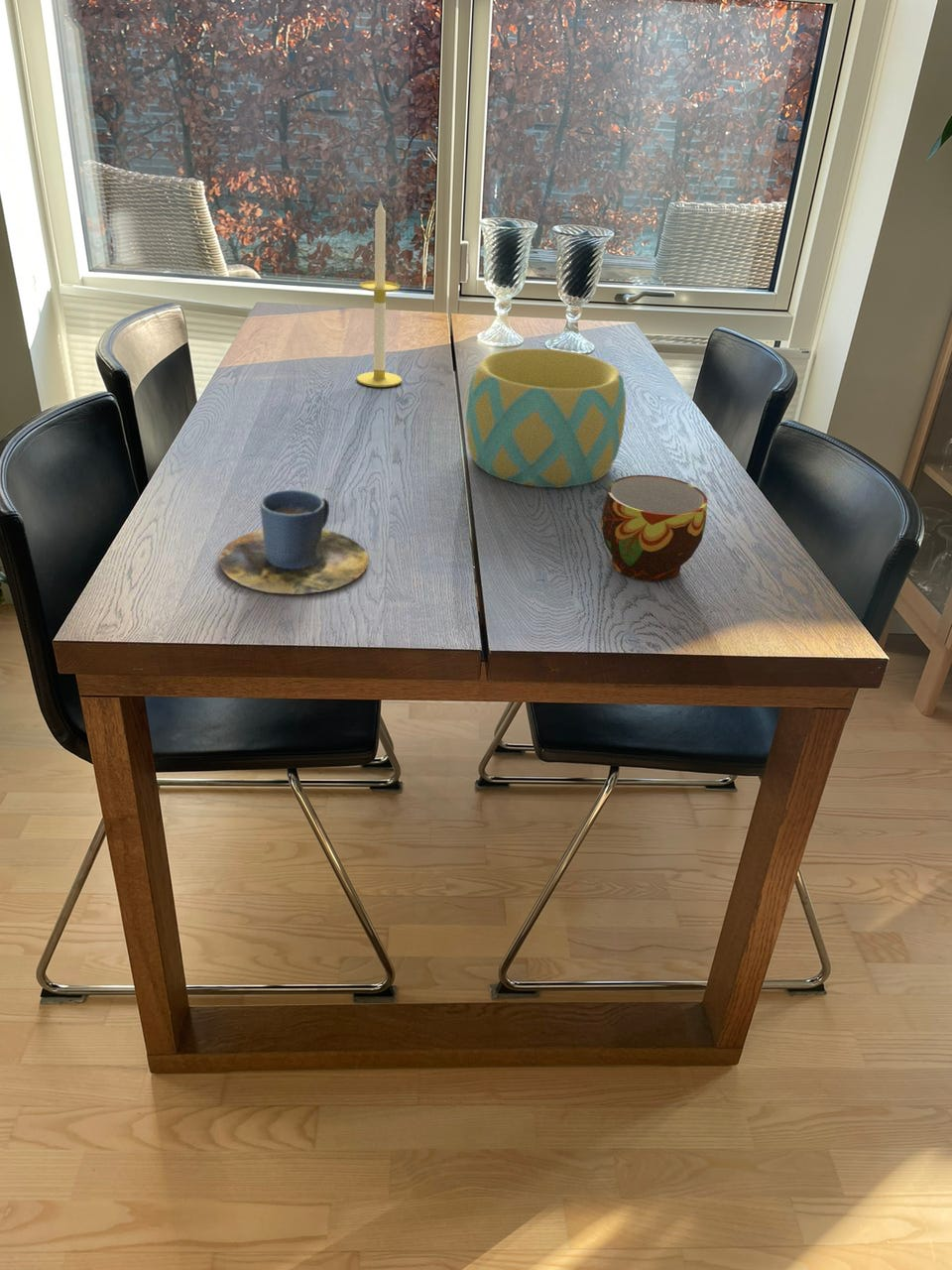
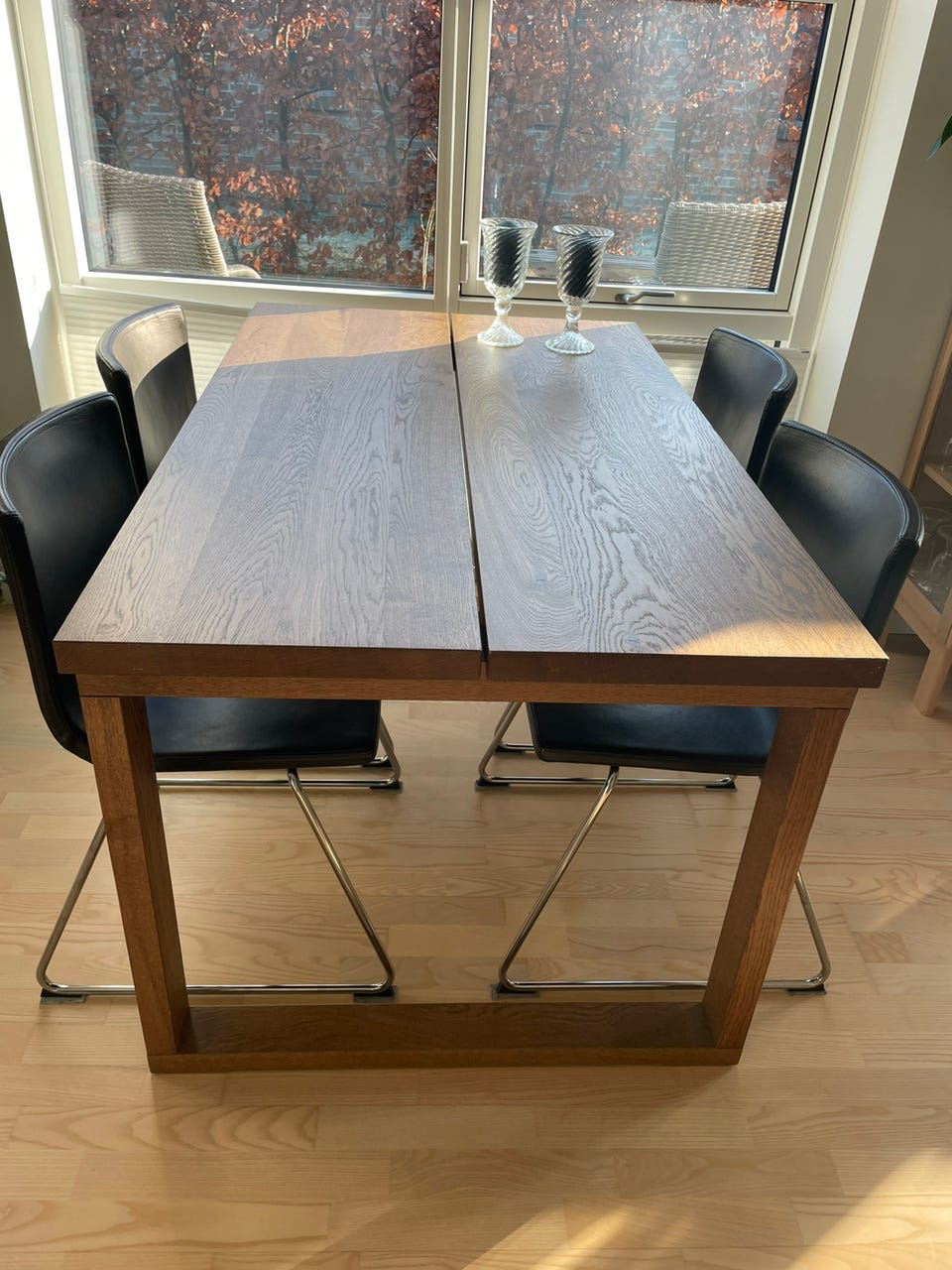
- candle [356,197,403,388]
- cup [600,474,708,582]
- bowl [465,347,627,488]
- cup [218,489,370,595]
